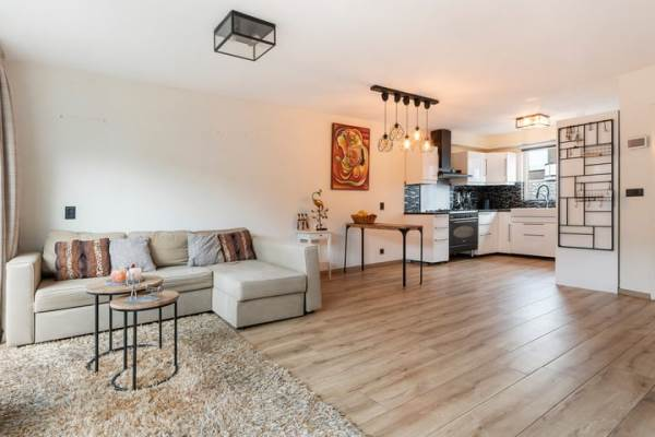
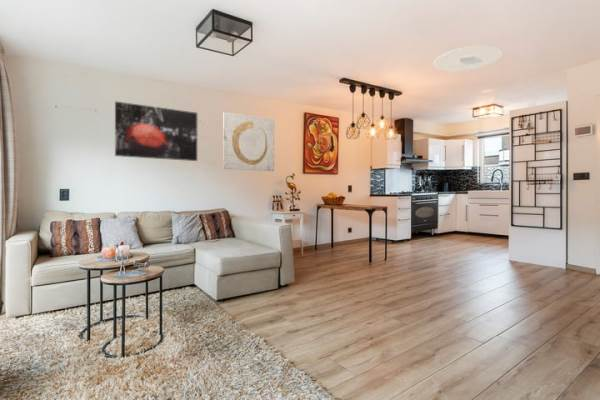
+ wall art [222,111,275,172]
+ wall art [114,100,198,162]
+ ceiling light [432,45,503,73]
